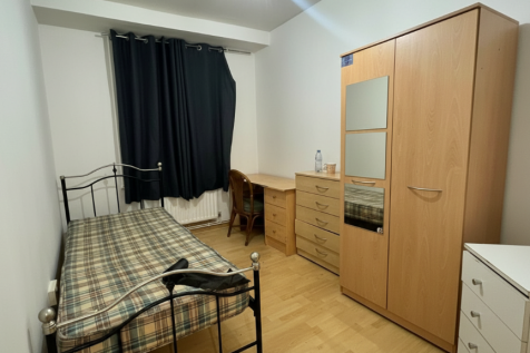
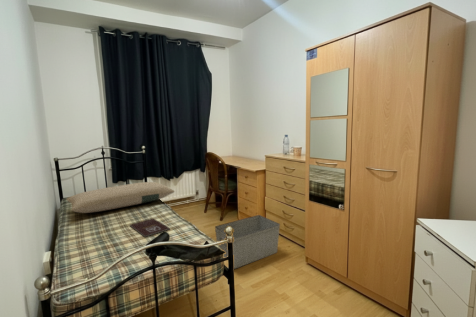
+ storage bin [214,214,281,270]
+ book [129,217,171,238]
+ pillow [65,181,175,214]
